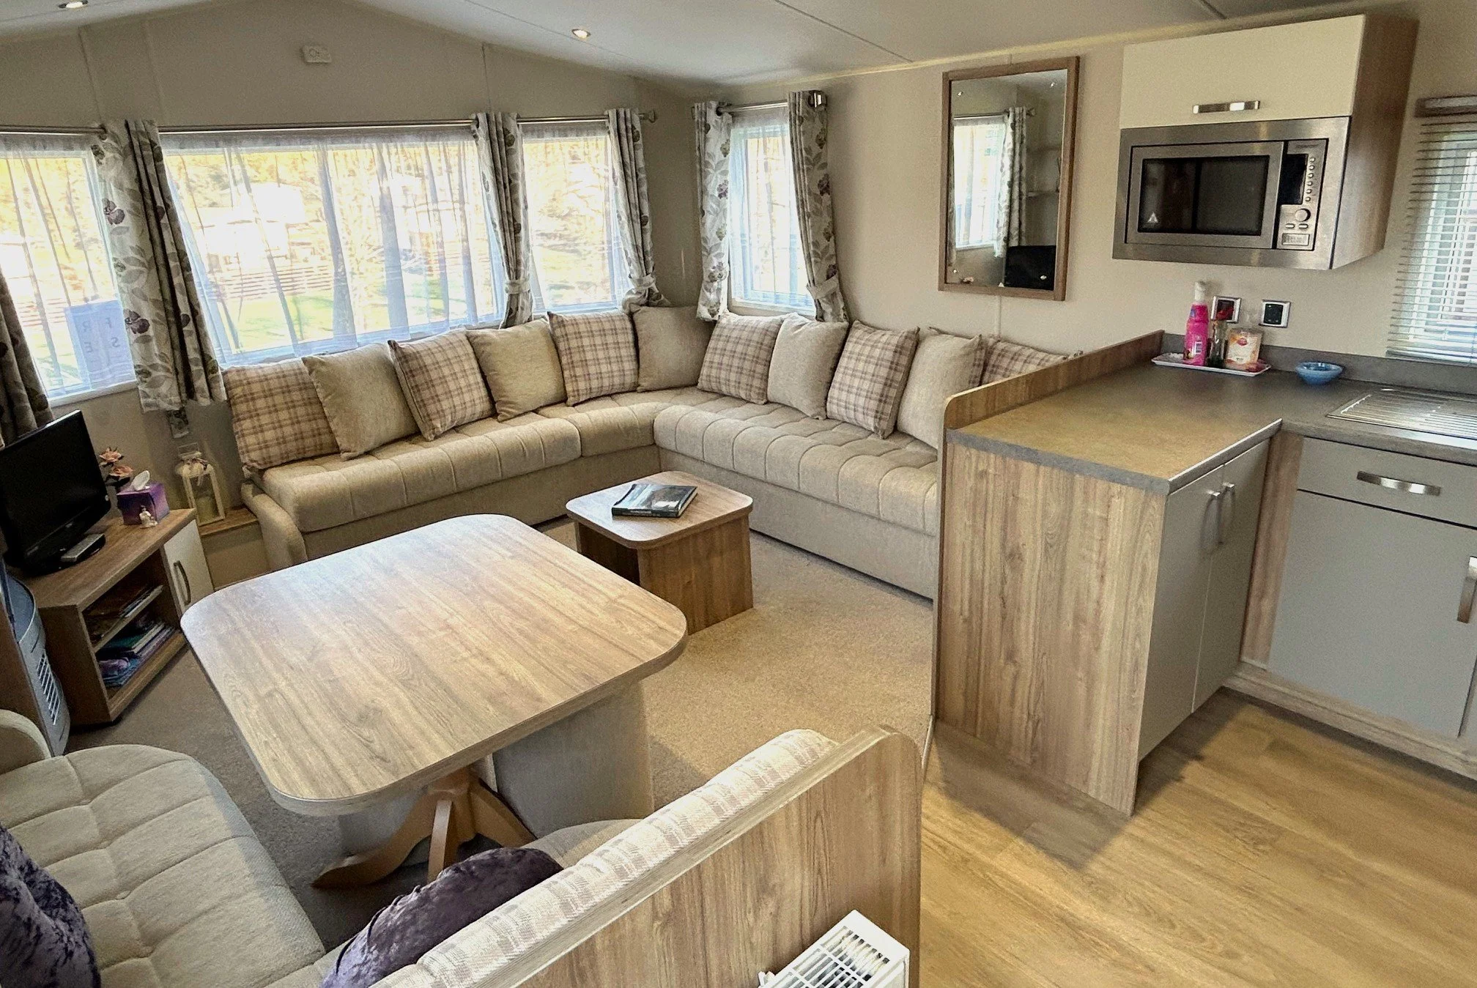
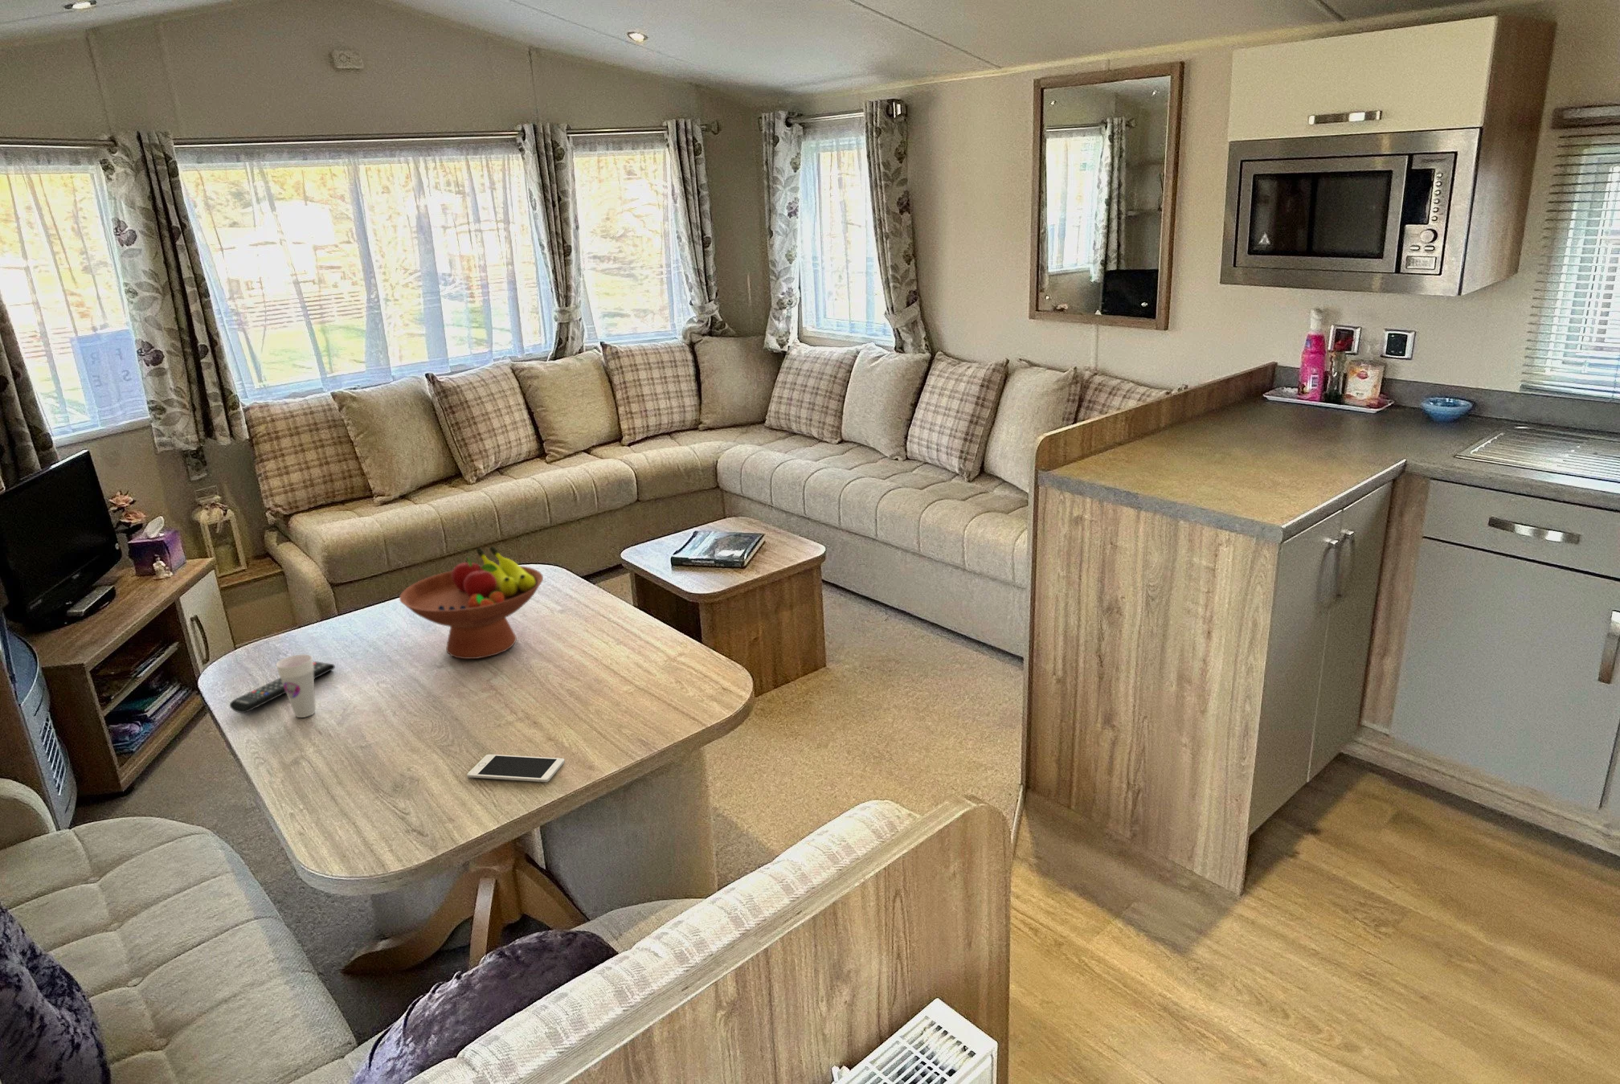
+ remote control [229,661,336,714]
+ cup [275,655,317,719]
+ cell phone [466,754,566,783]
+ fruit bowl [398,546,544,659]
